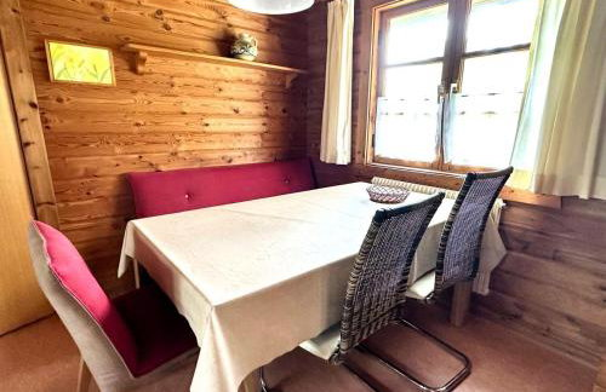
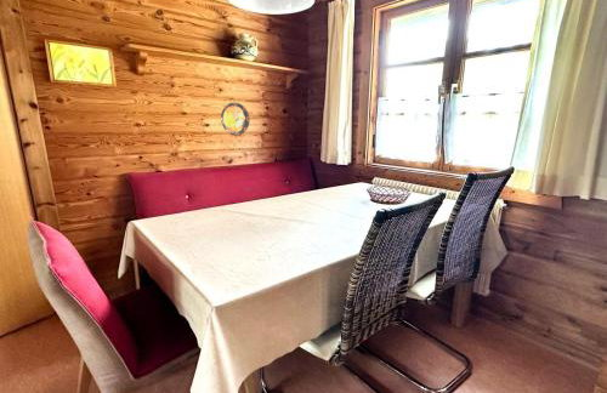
+ decorative plate [220,101,251,137]
